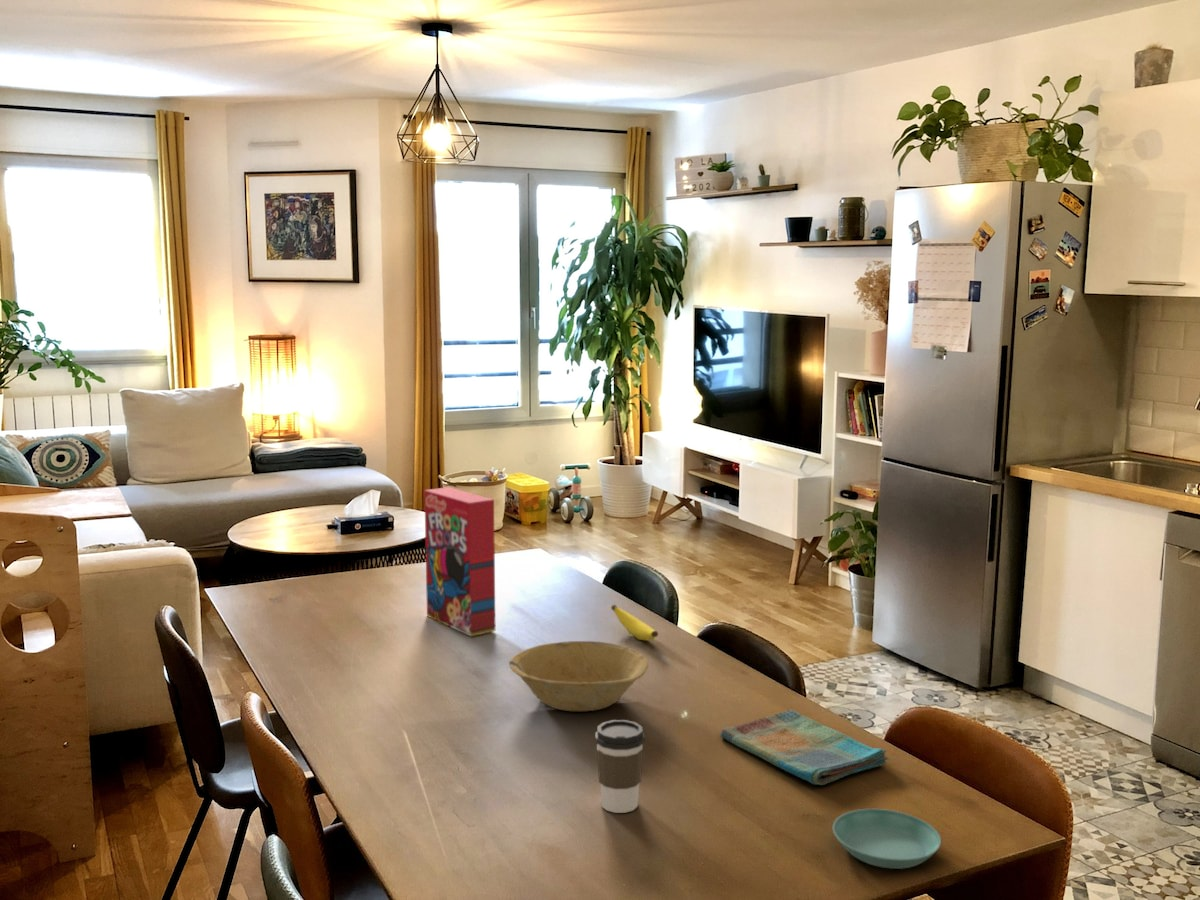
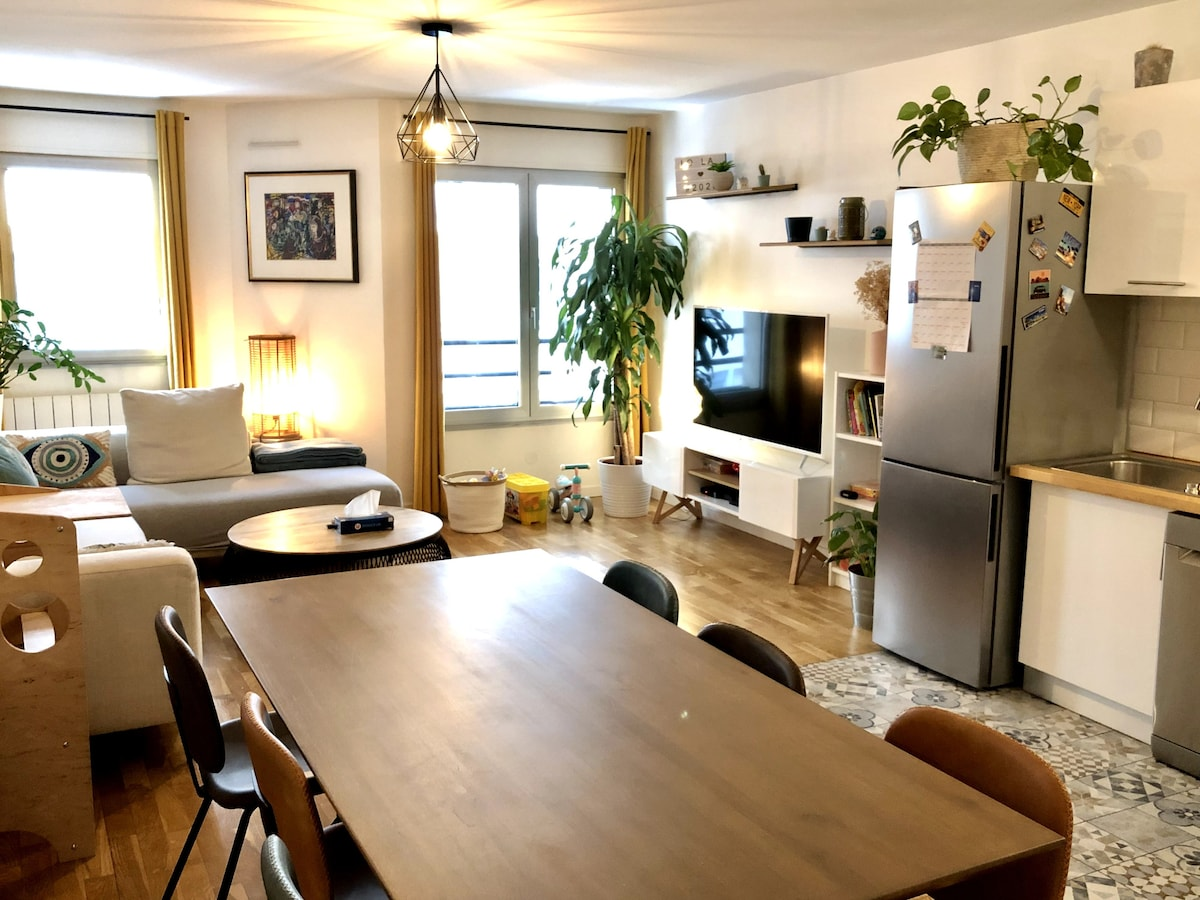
- saucer [832,808,942,870]
- cereal box [423,486,496,637]
- dish towel [719,709,889,786]
- bowl [508,640,649,712]
- banana [610,603,659,641]
- coffee cup [594,719,646,814]
